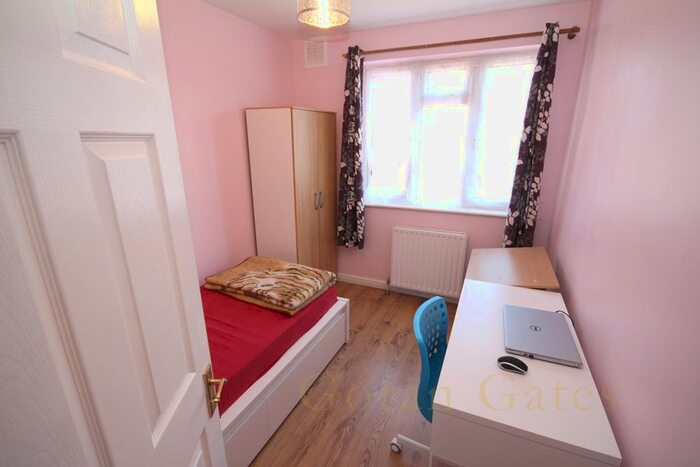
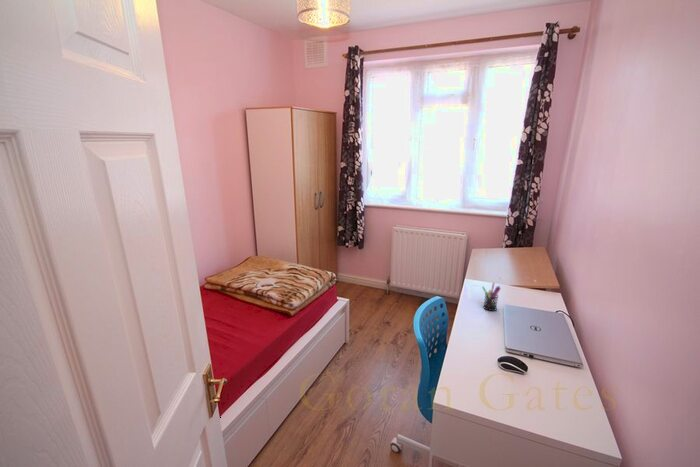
+ pen holder [481,282,502,312]
